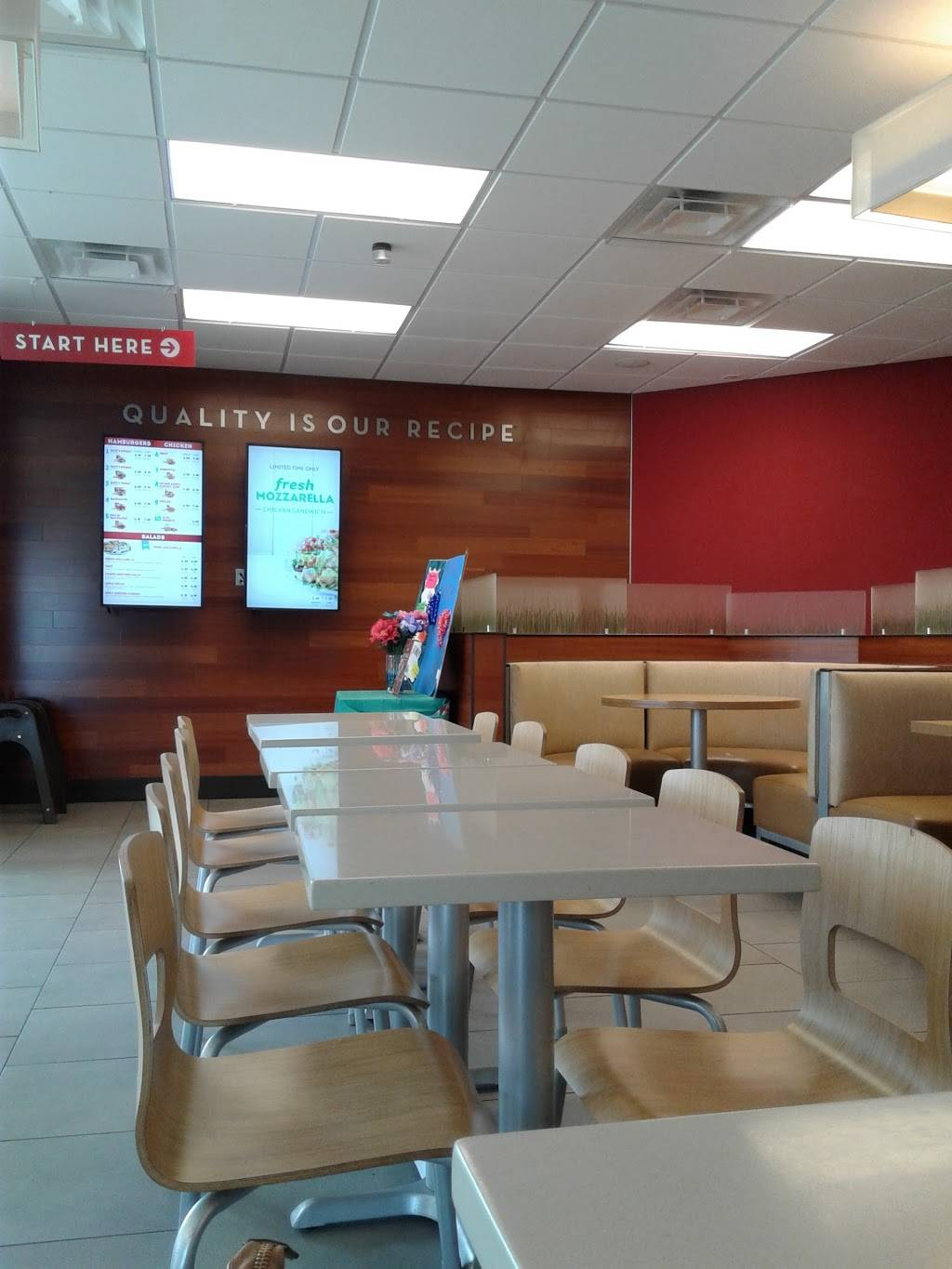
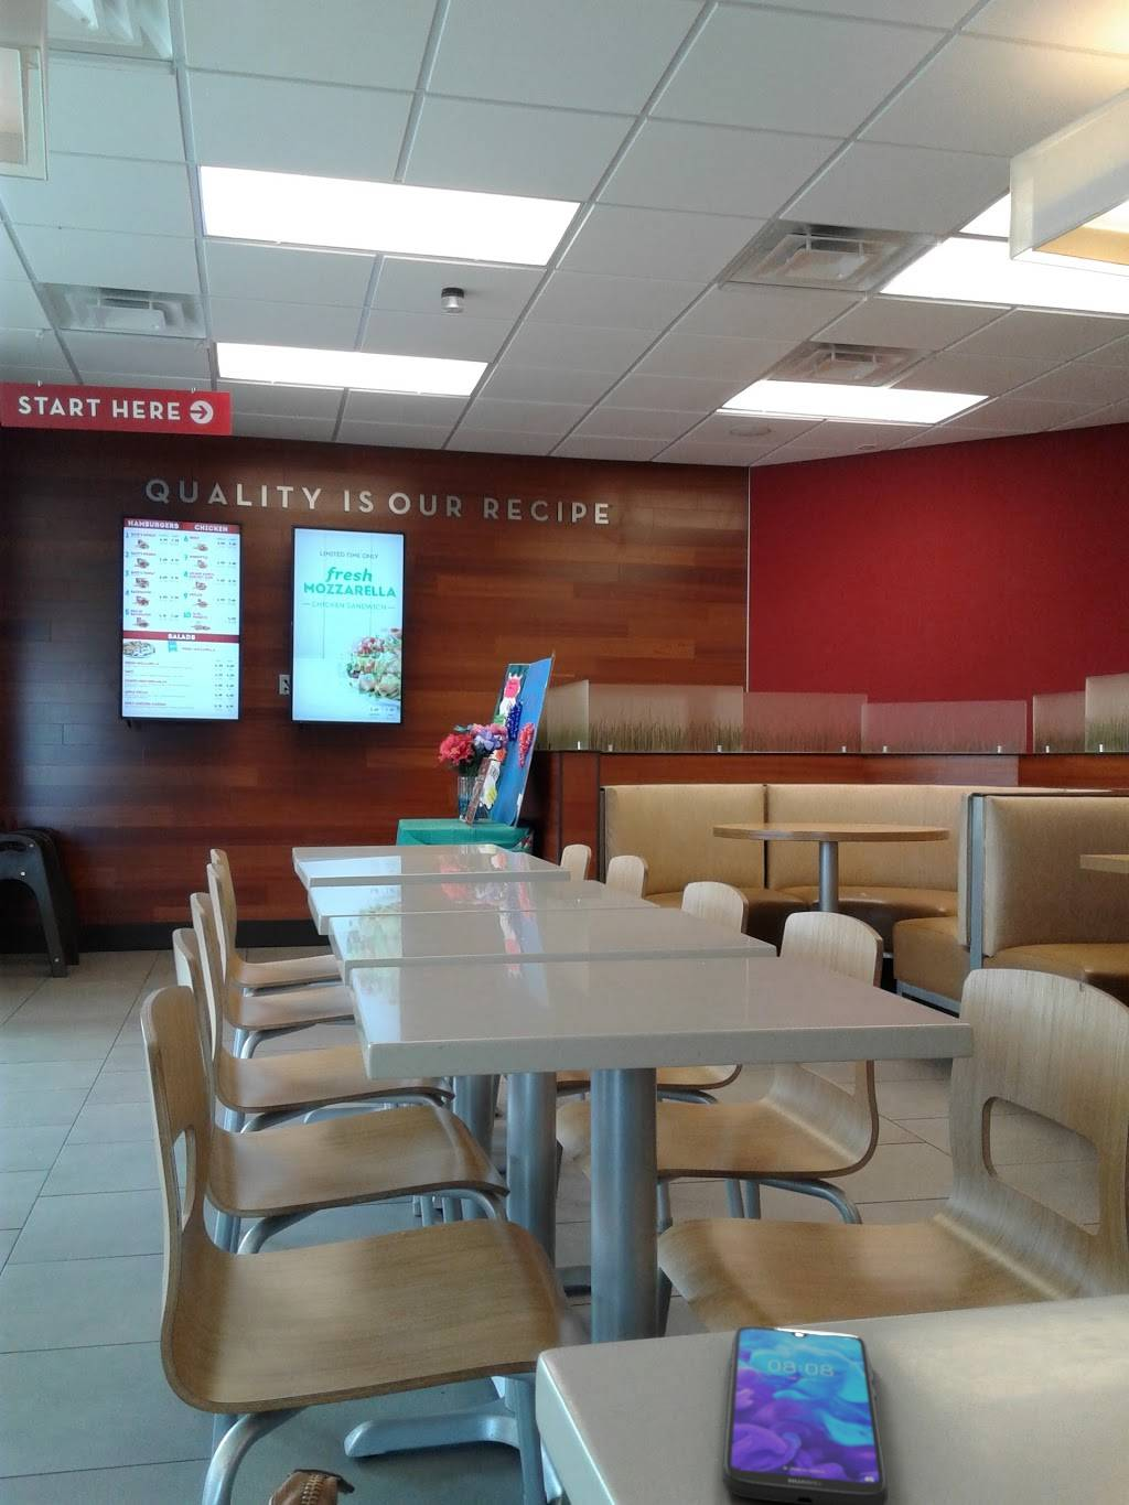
+ smartphone [721,1325,888,1505]
